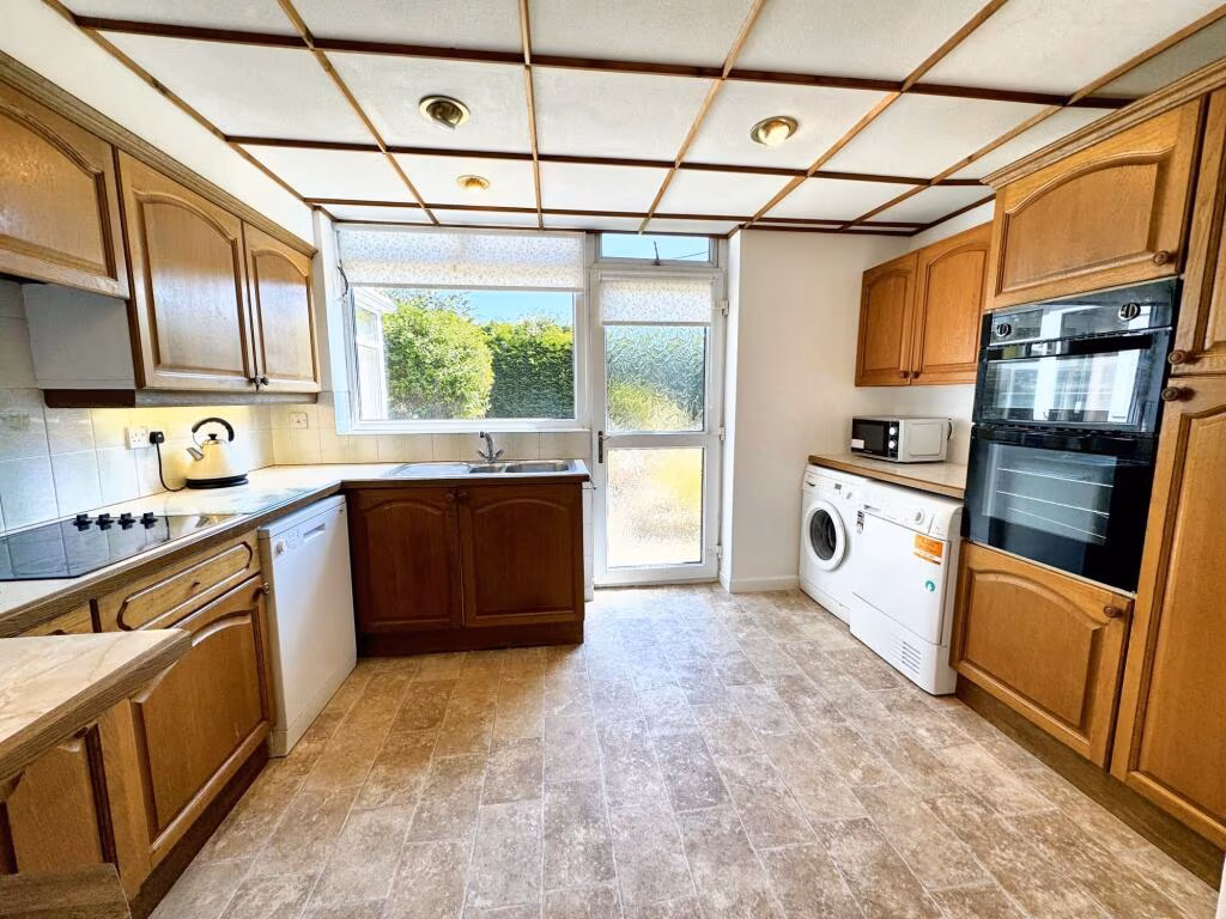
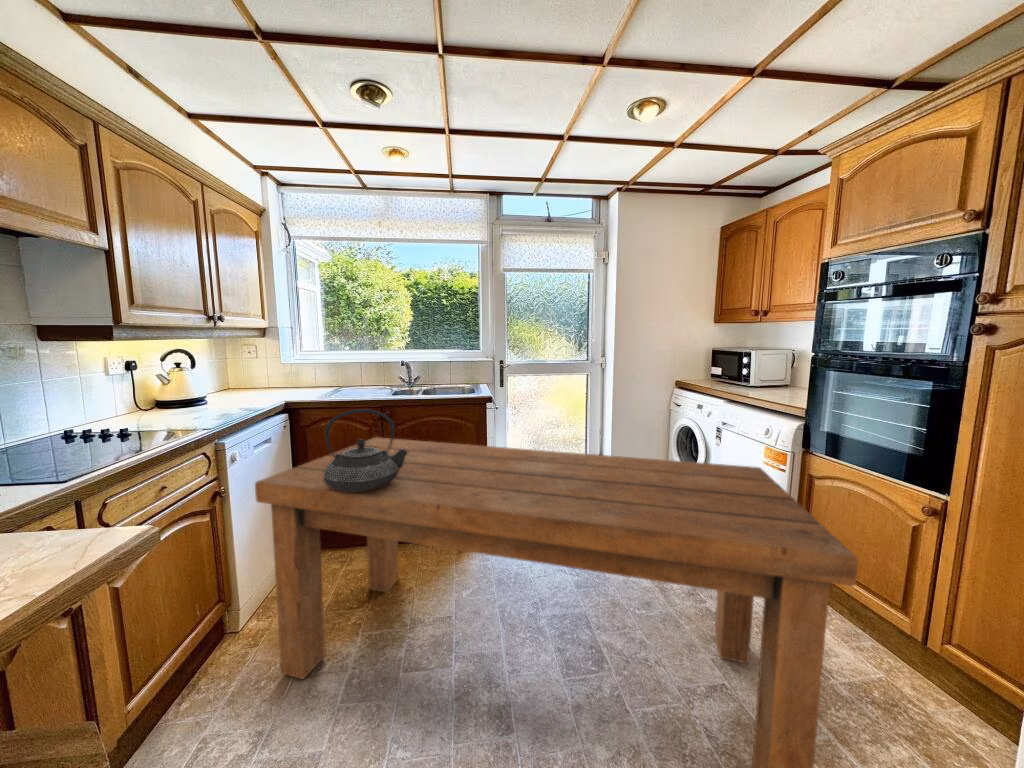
+ teapot [323,408,408,492]
+ dining table [254,436,859,768]
